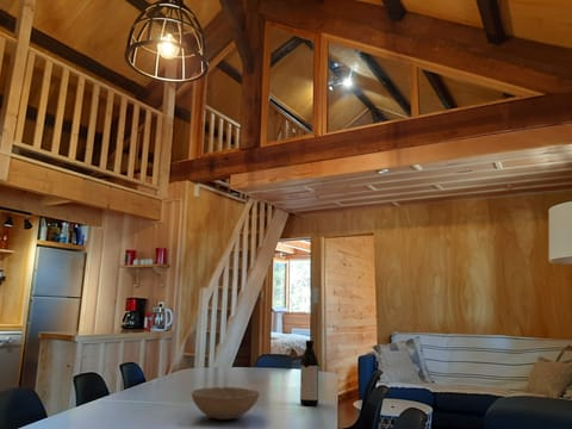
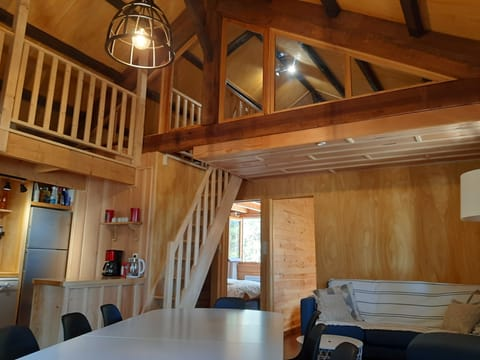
- bowl [191,386,260,421]
- water bottle [299,340,321,406]
